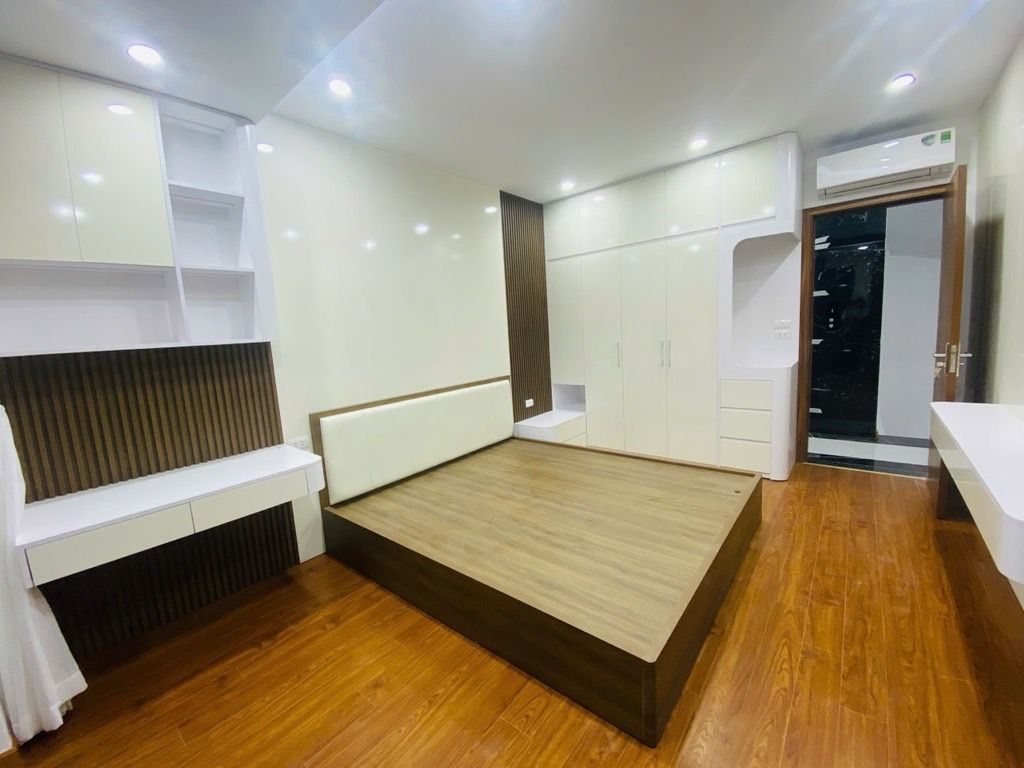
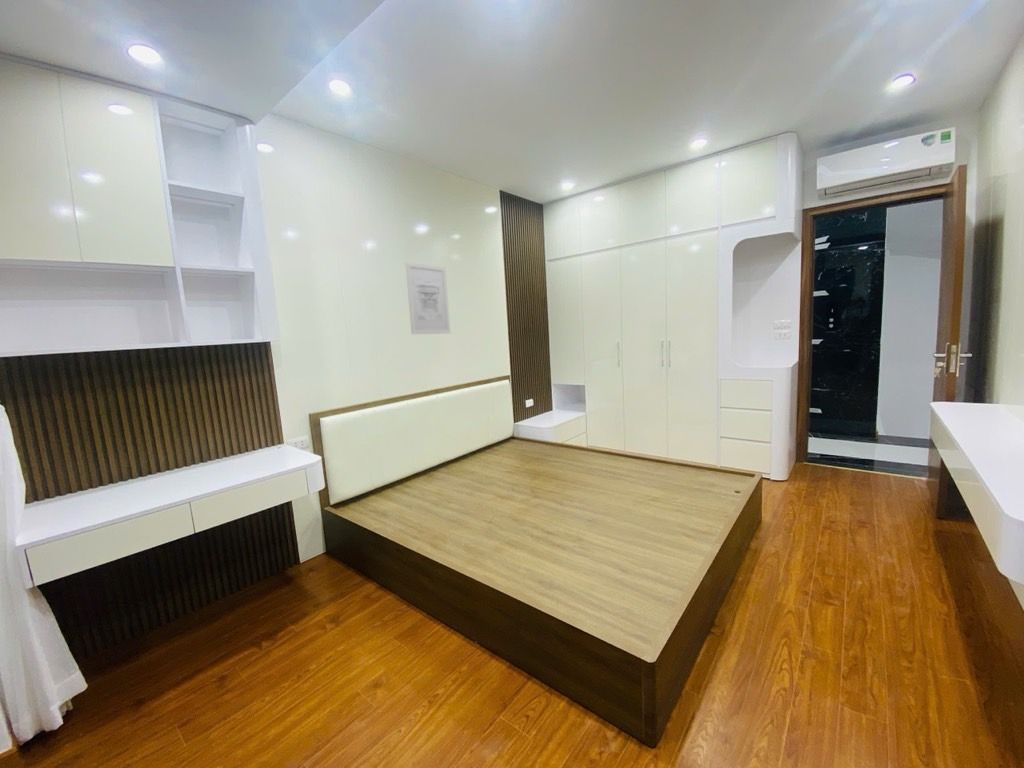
+ wall art [405,261,451,335]
